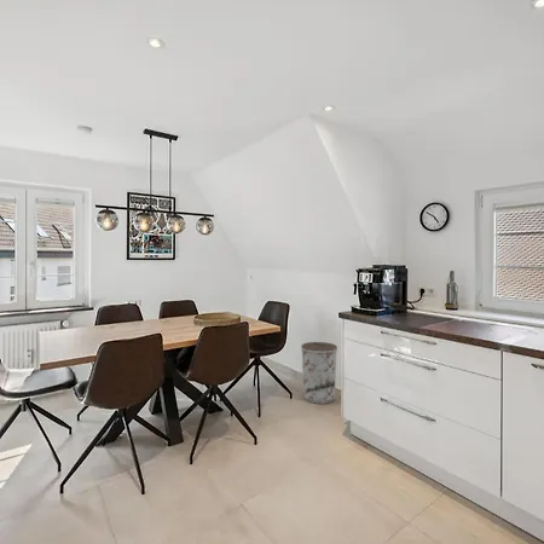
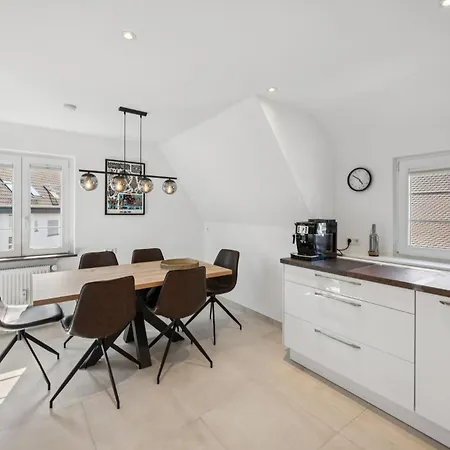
- trash can [300,341,338,405]
